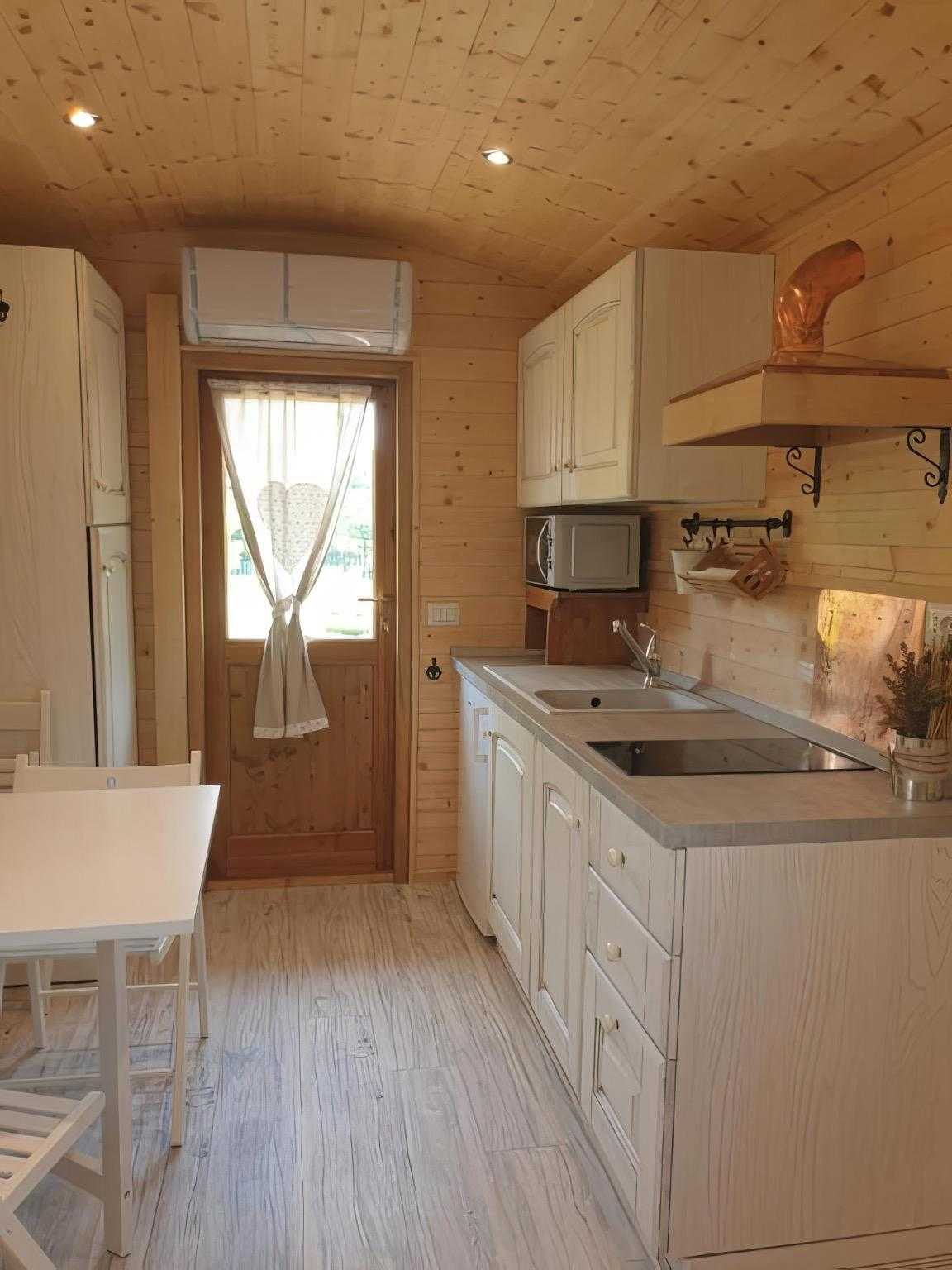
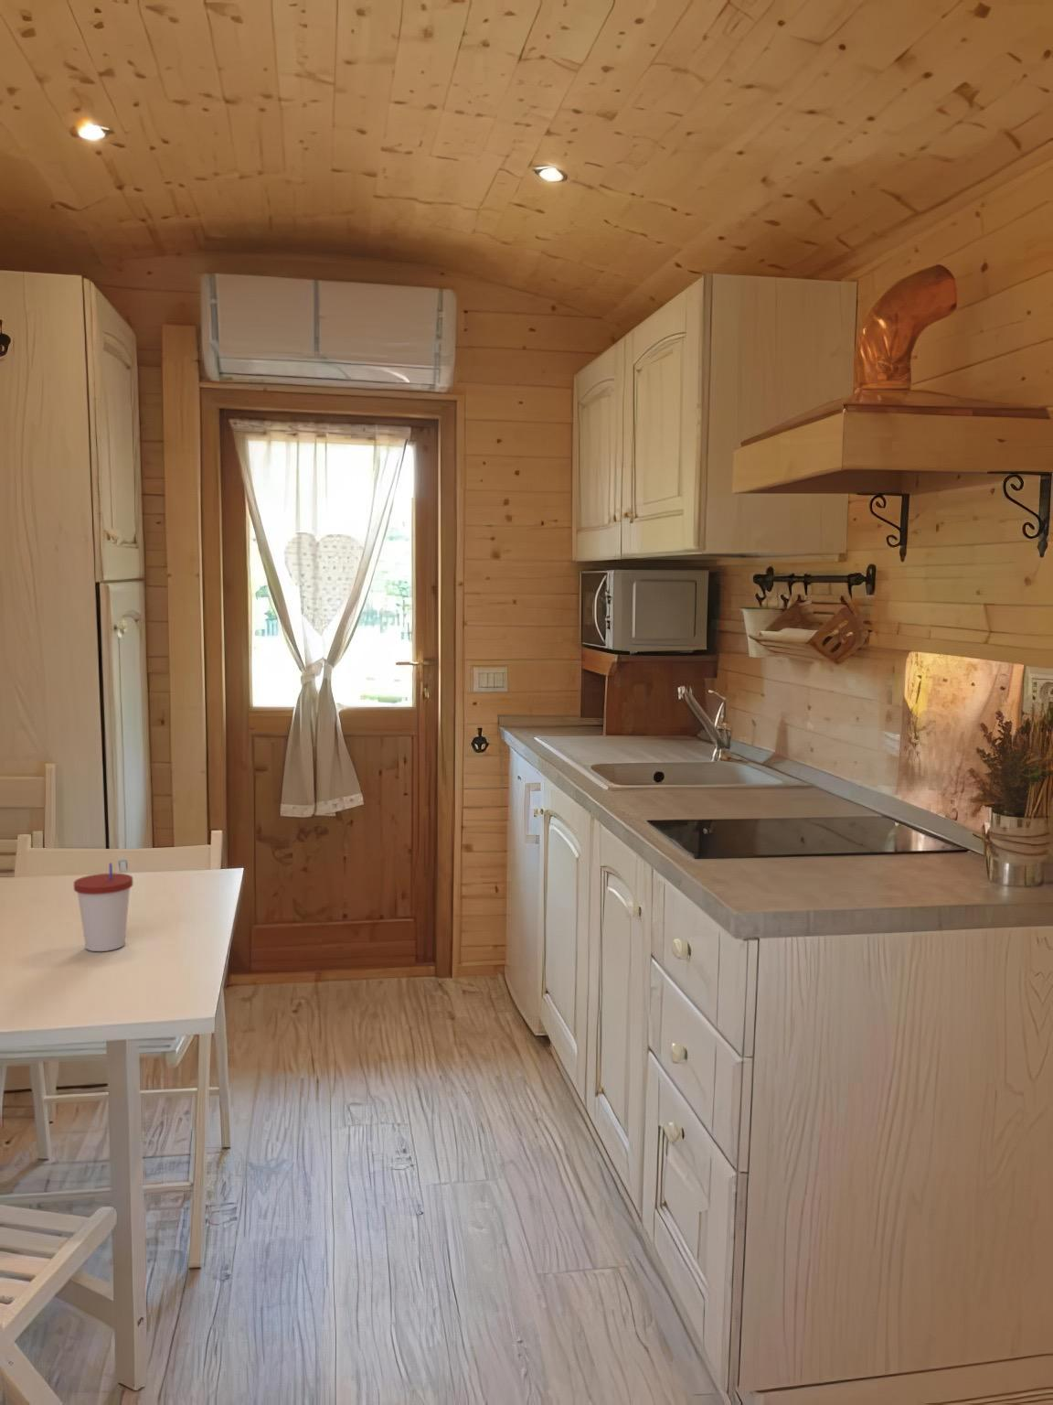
+ cup [73,862,134,953]
